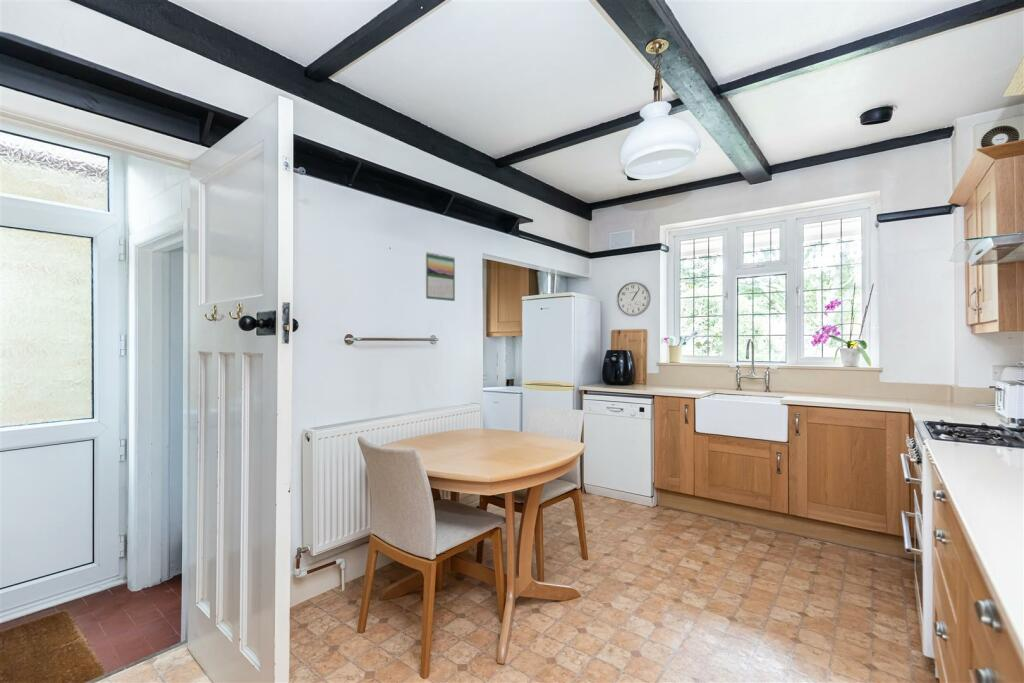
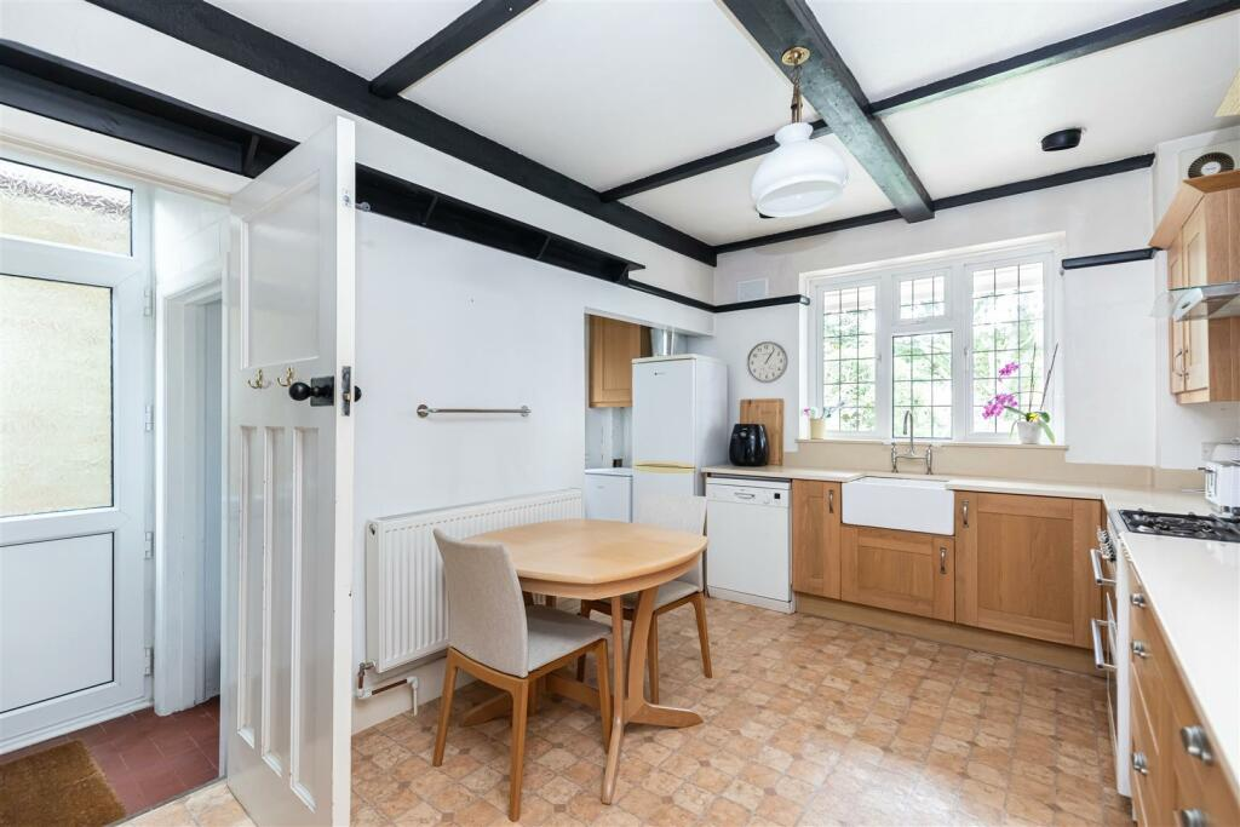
- calendar [425,251,456,302]
